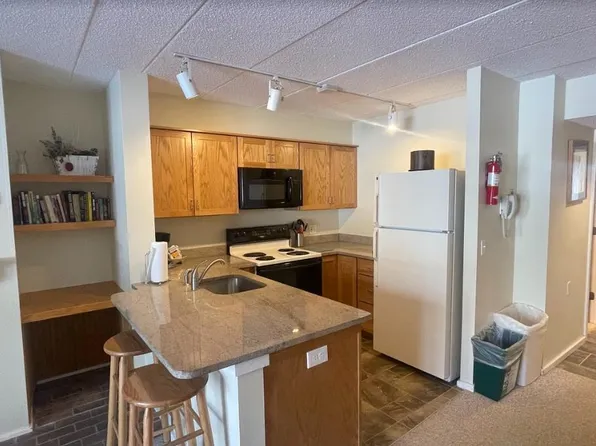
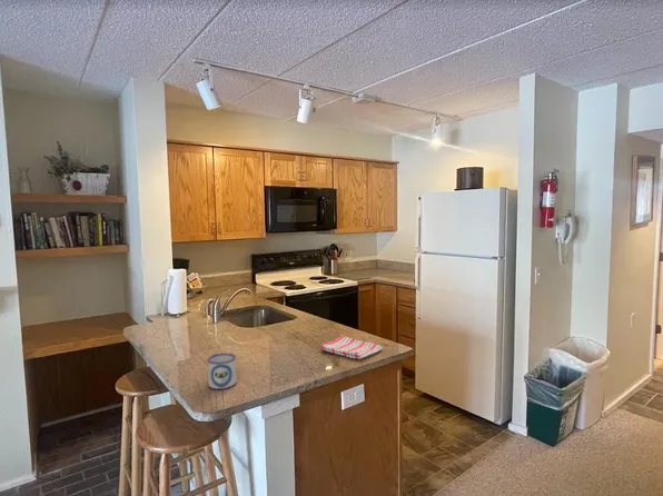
+ mug [207,353,238,391]
+ dish towel [319,334,383,360]
